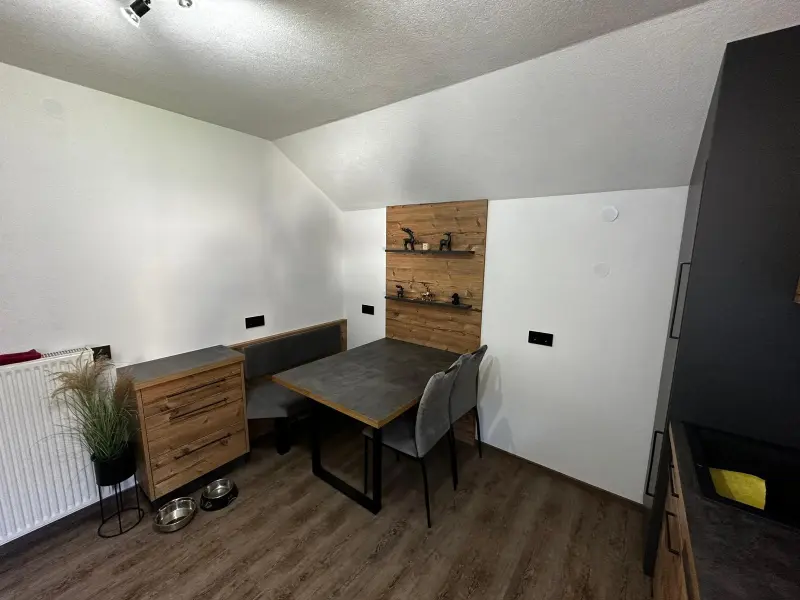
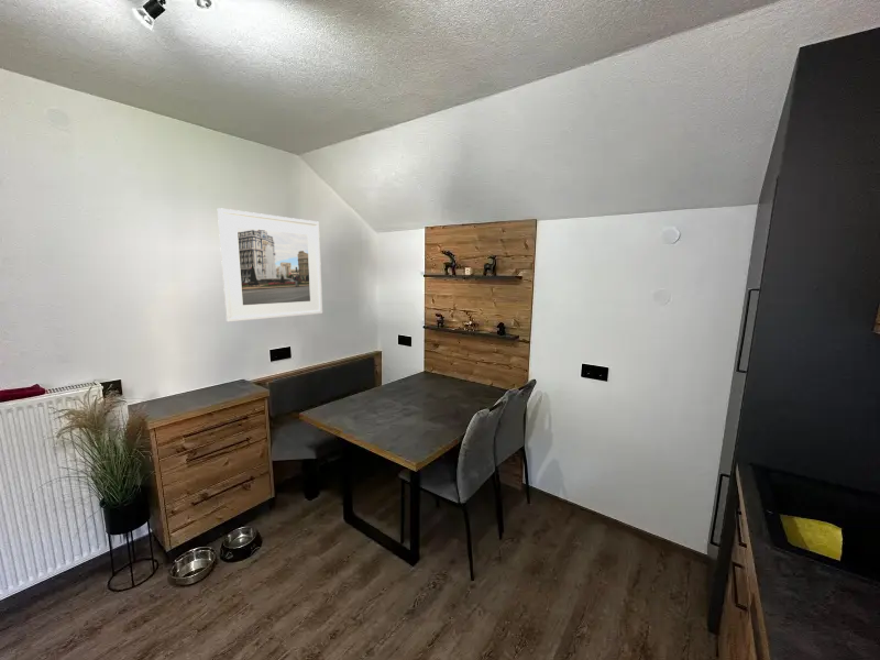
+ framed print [217,207,323,323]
